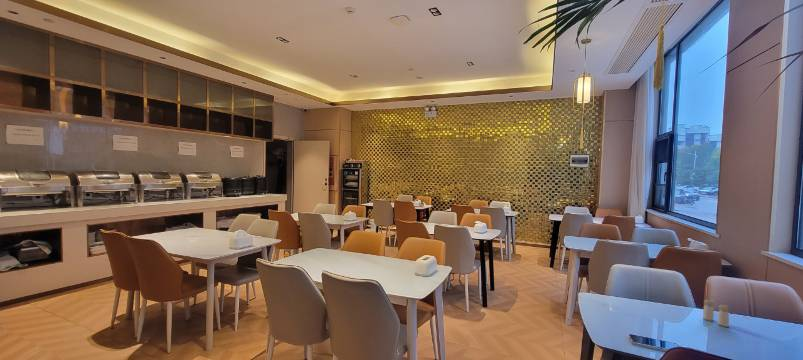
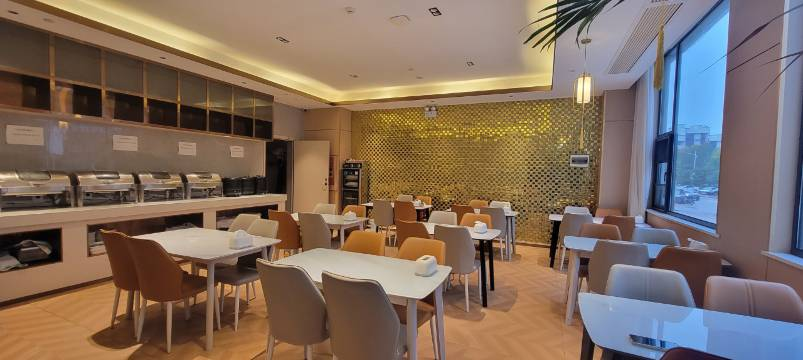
- salt and pepper shaker [702,299,731,328]
